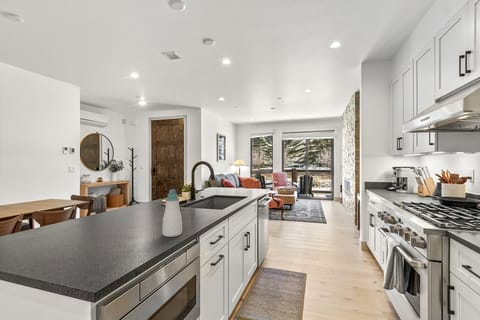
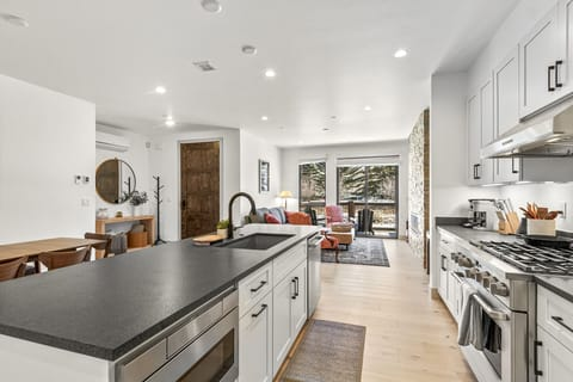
- soap bottle [162,189,183,238]
